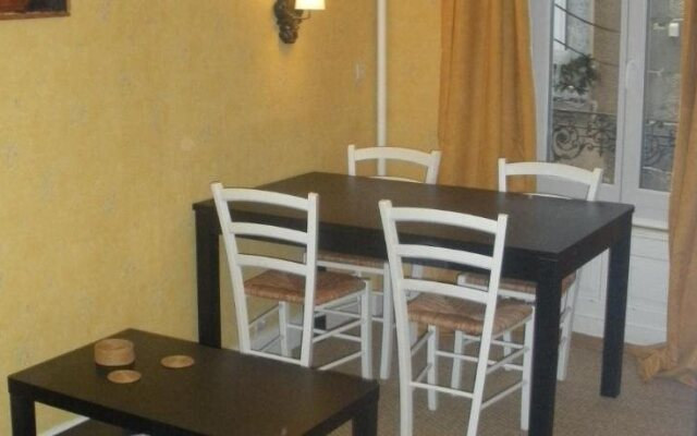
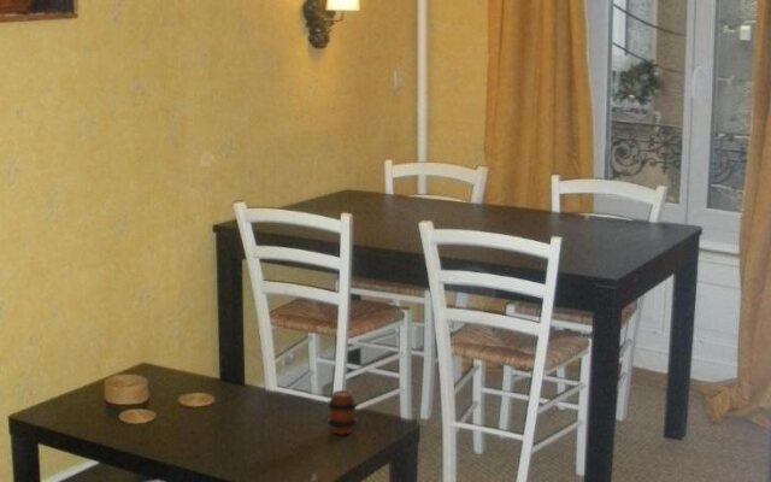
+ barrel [326,389,359,436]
